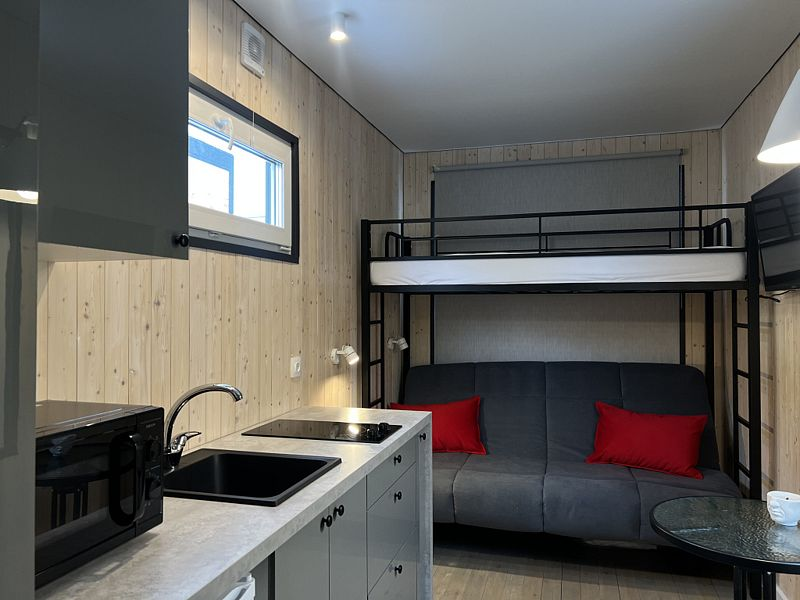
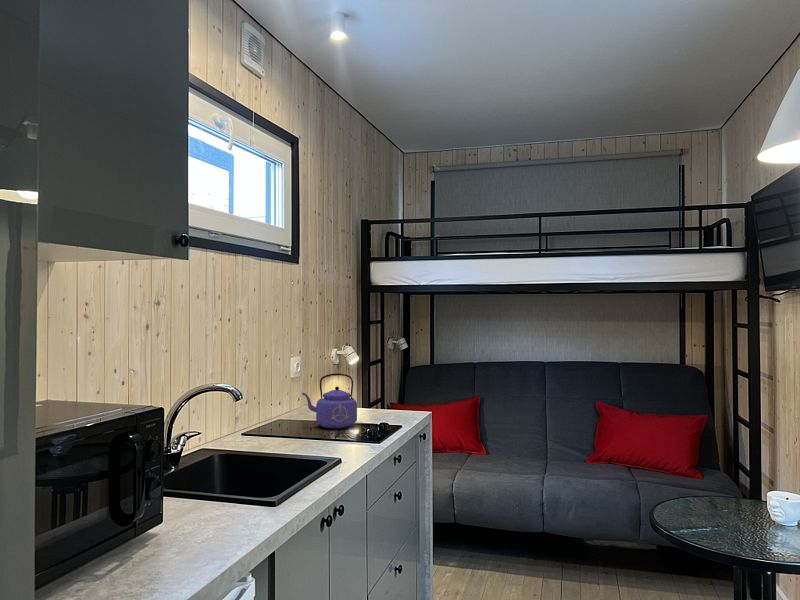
+ kettle [301,373,358,429]
